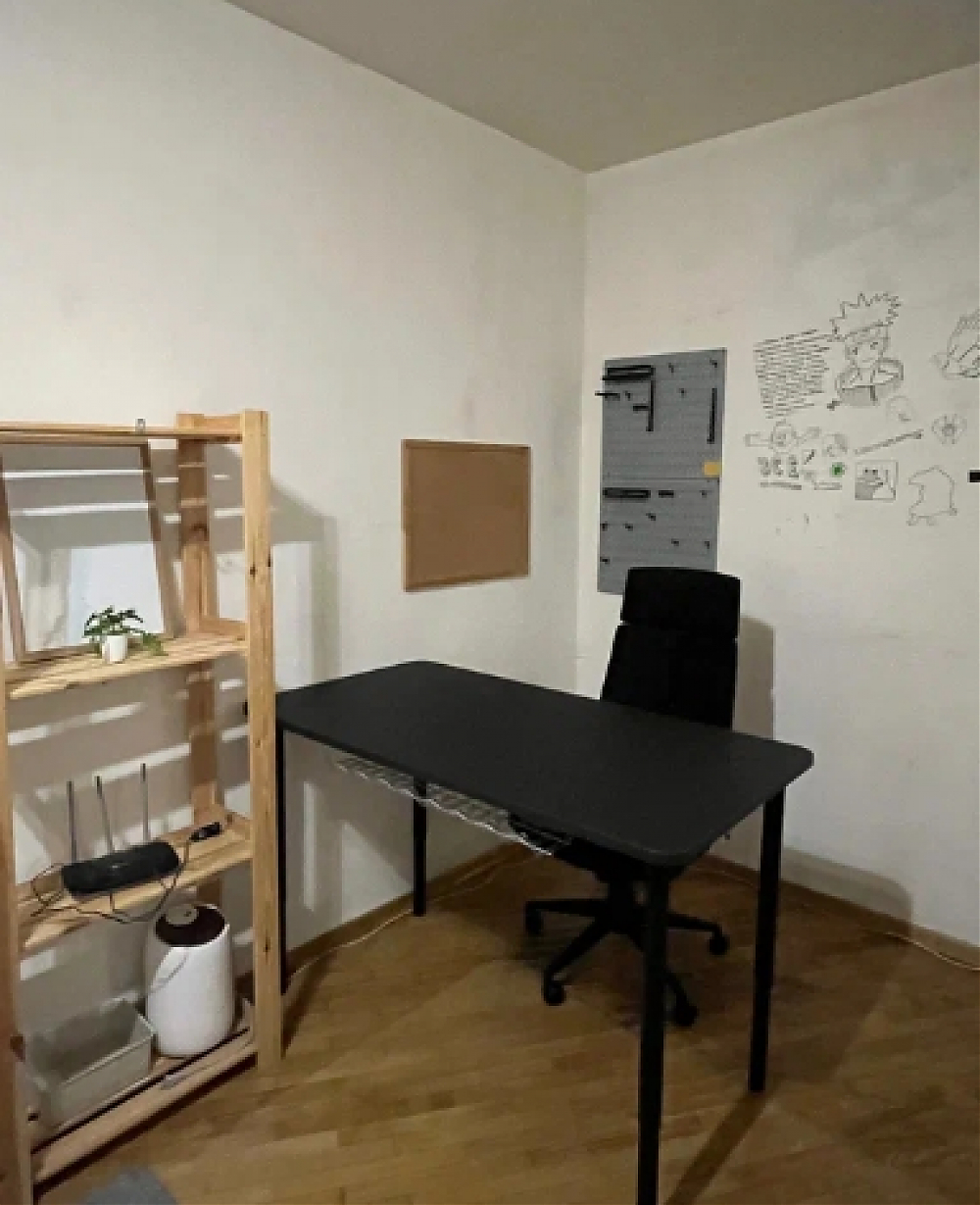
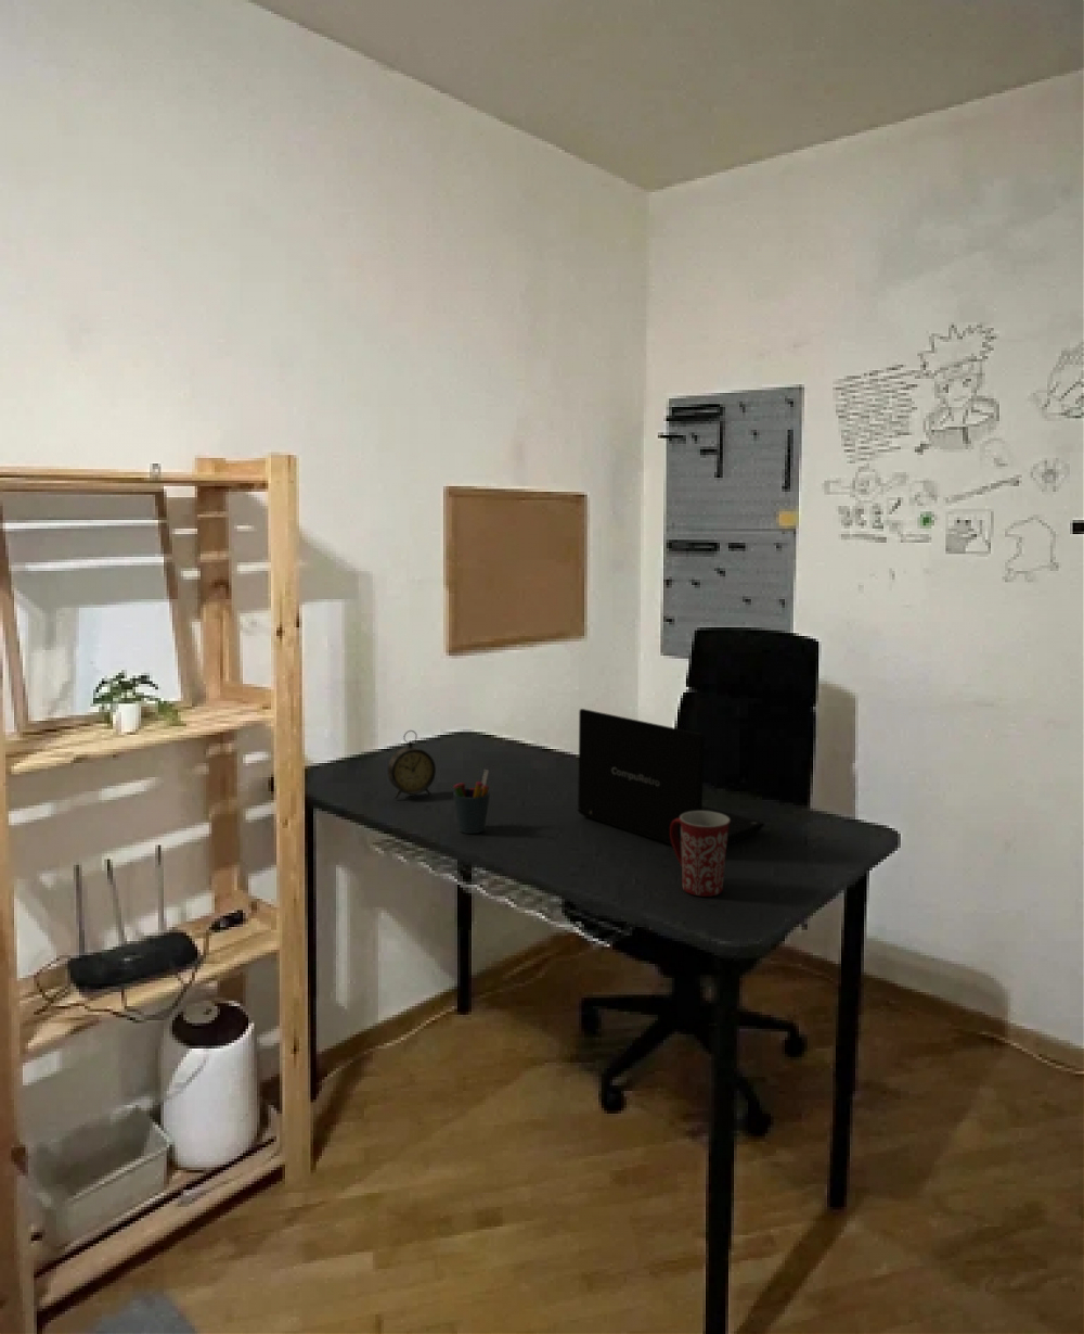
+ laptop [576,707,765,848]
+ pen holder [452,768,491,835]
+ mug [670,810,730,898]
+ alarm clock [387,730,437,800]
